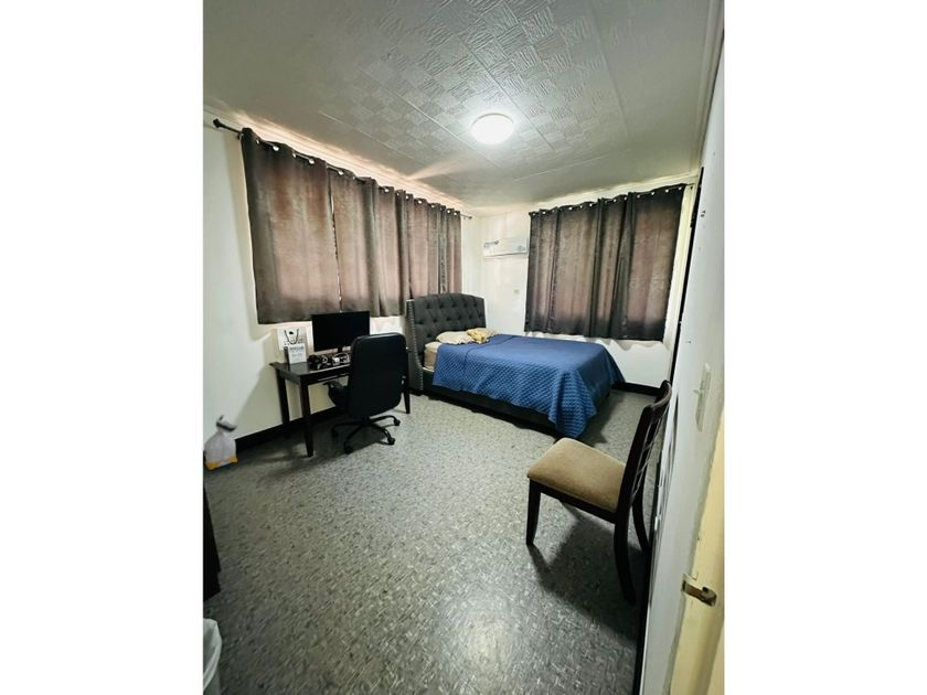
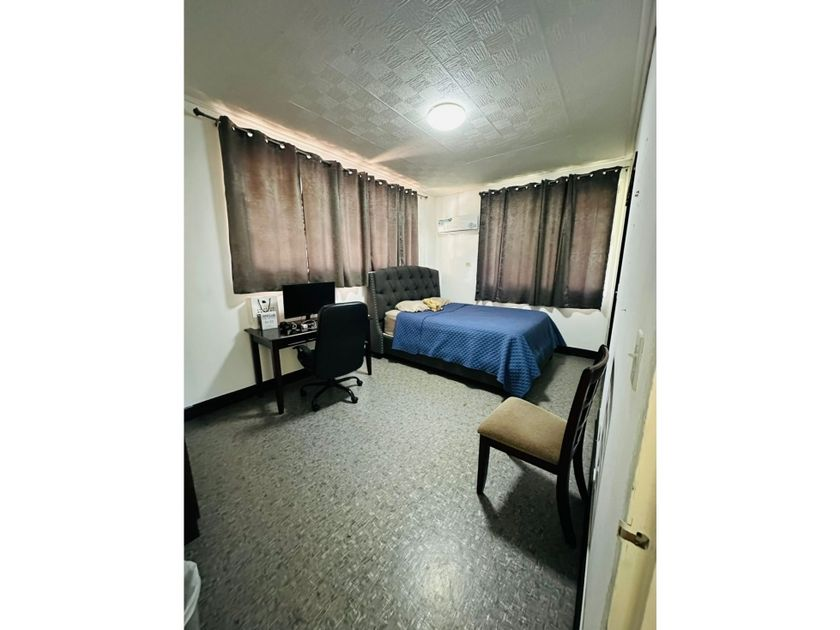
- bag [203,414,239,471]
